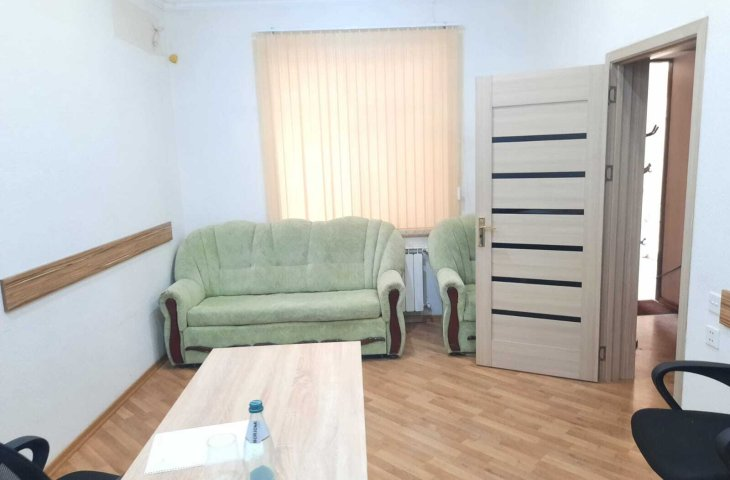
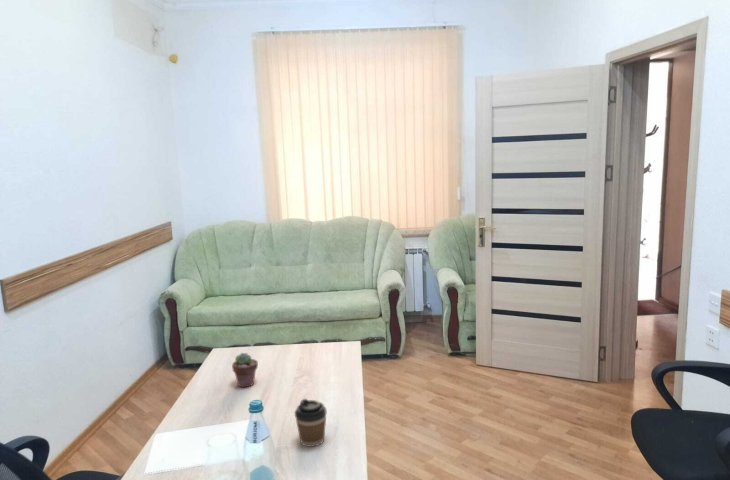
+ potted succulent [231,352,259,389]
+ coffee cup [294,398,328,448]
